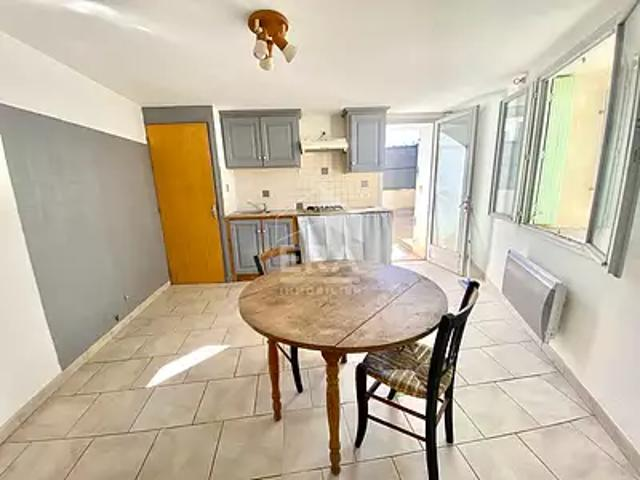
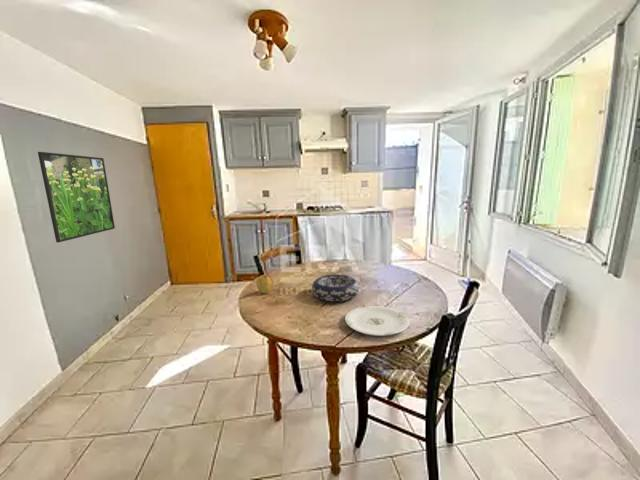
+ decorative bowl [311,274,360,303]
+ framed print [37,151,116,243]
+ apple [256,274,274,295]
+ plate [344,305,410,337]
